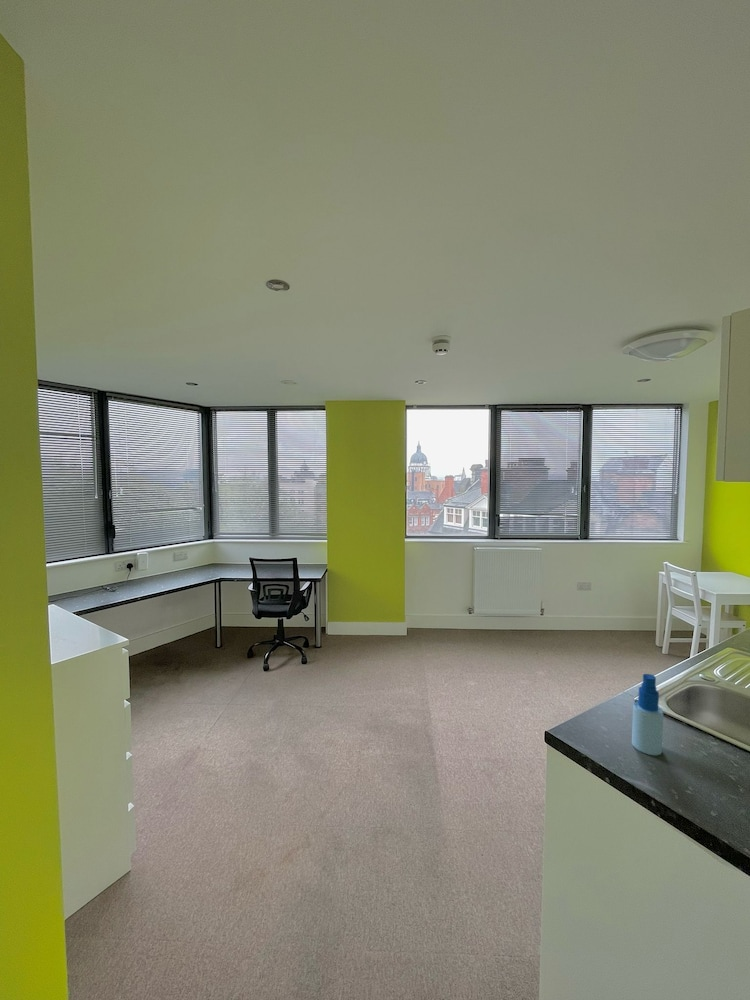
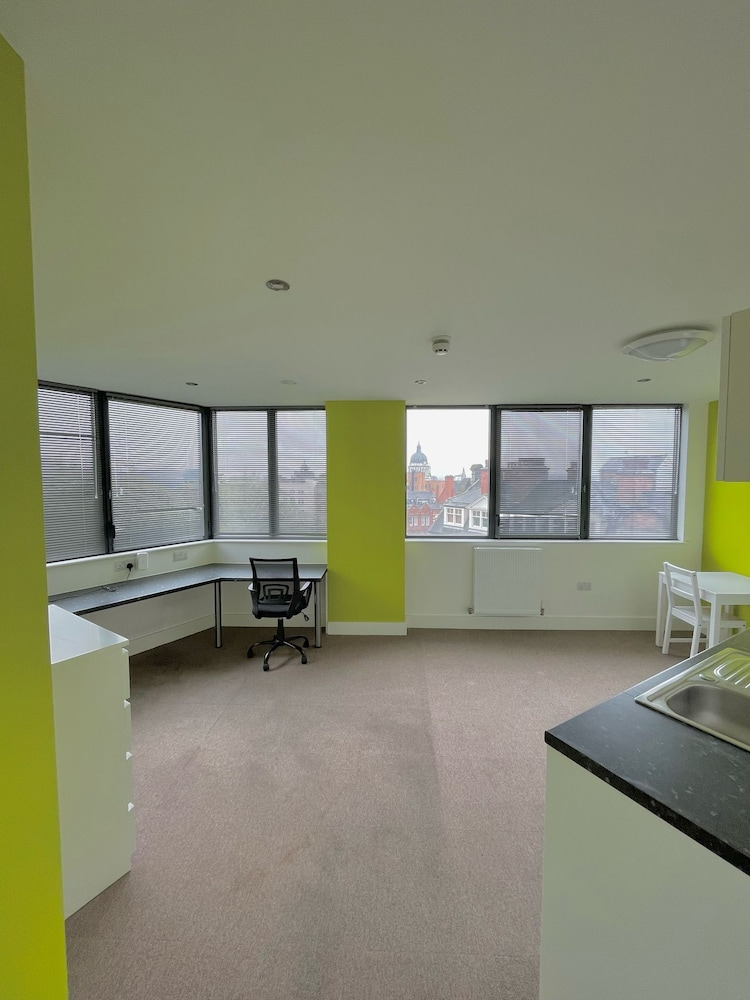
- spray bottle [631,673,664,756]
